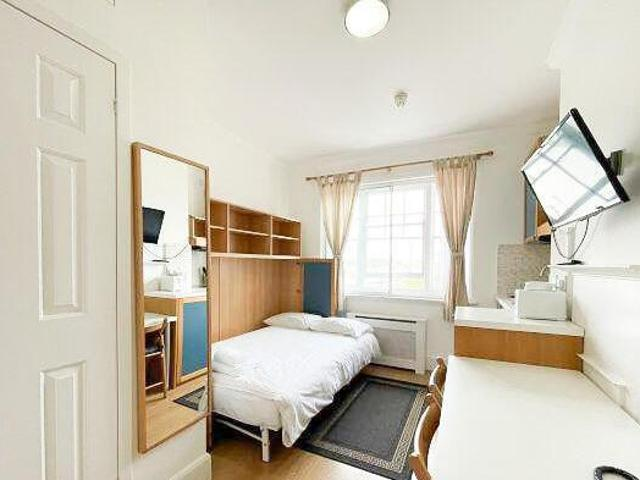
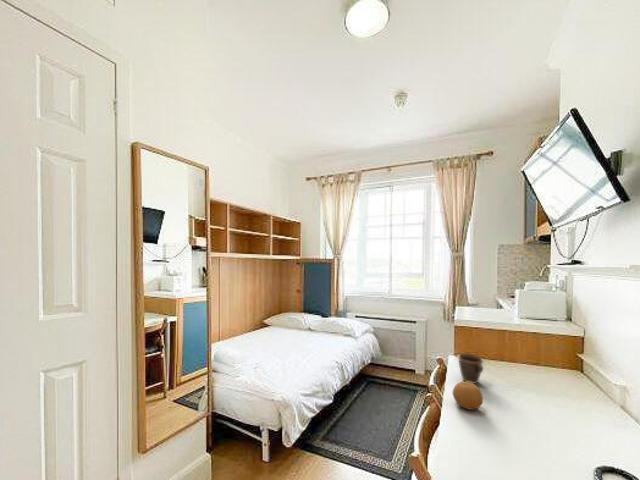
+ fruit [452,381,484,411]
+ mug [457,352,485,385]
